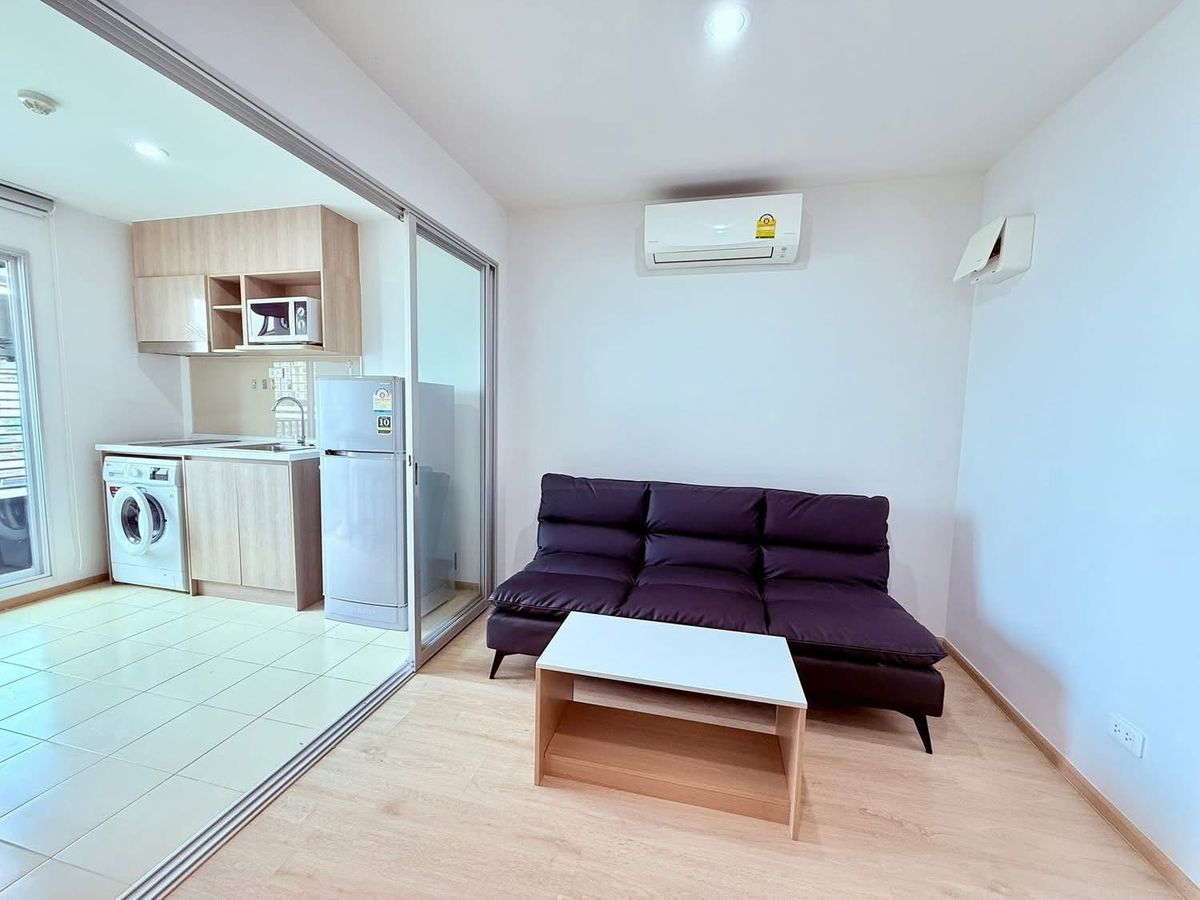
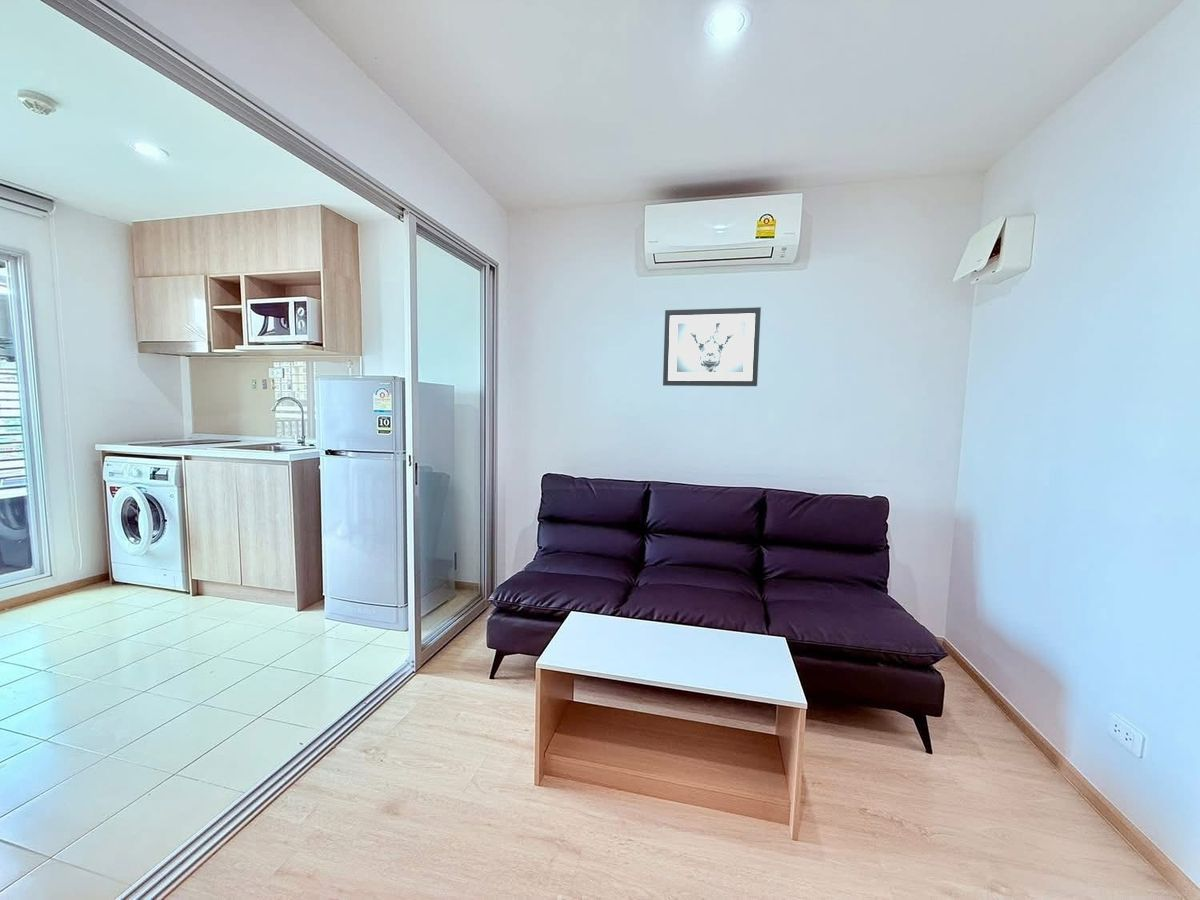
+ wall art [662,306,762,387]
